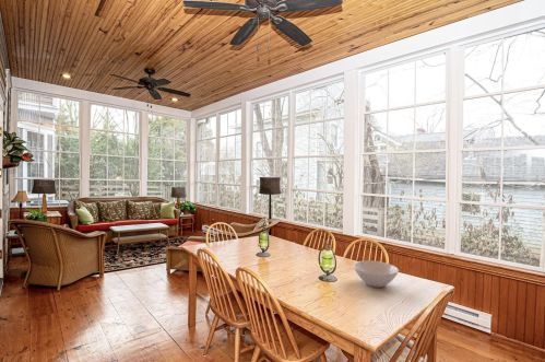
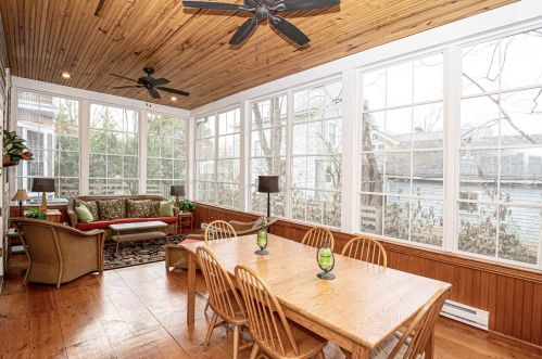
- bowl [353,259,400,289]
